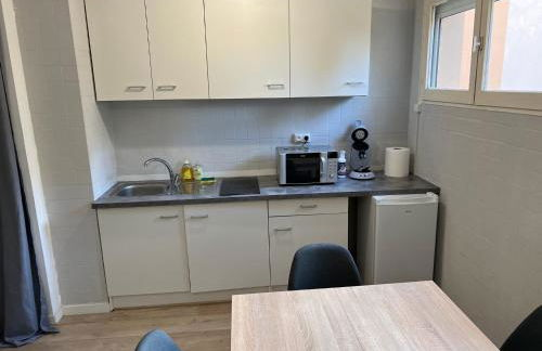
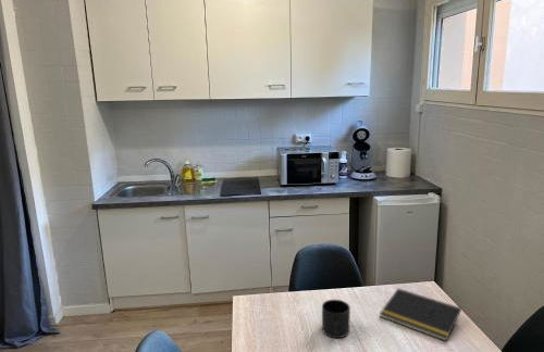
+ notepad [379,288,462,342]
+ mug [321,299,351,339]
